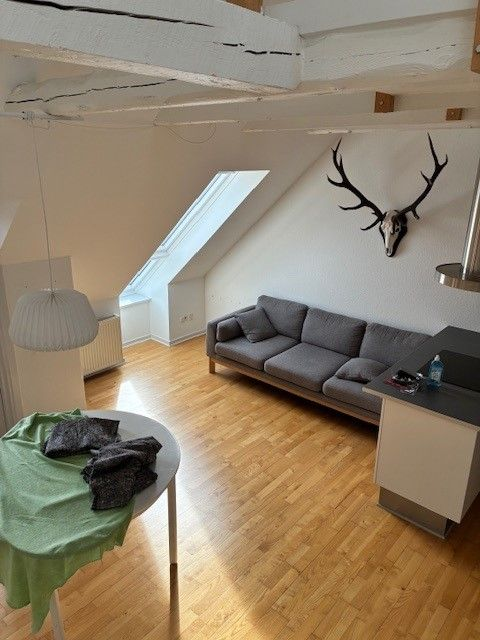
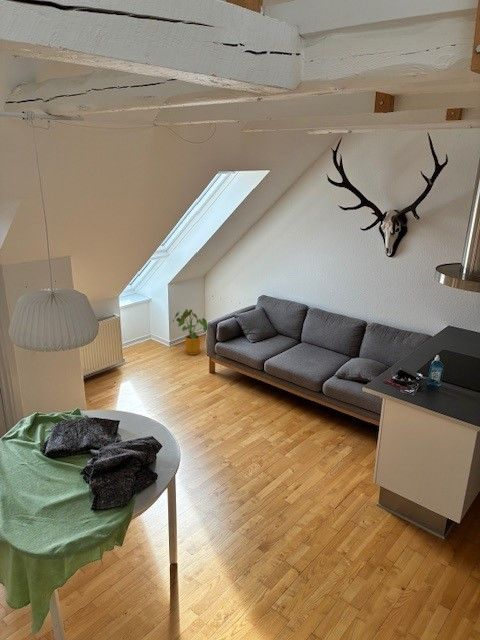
+ house plant [172,308,208,356]
